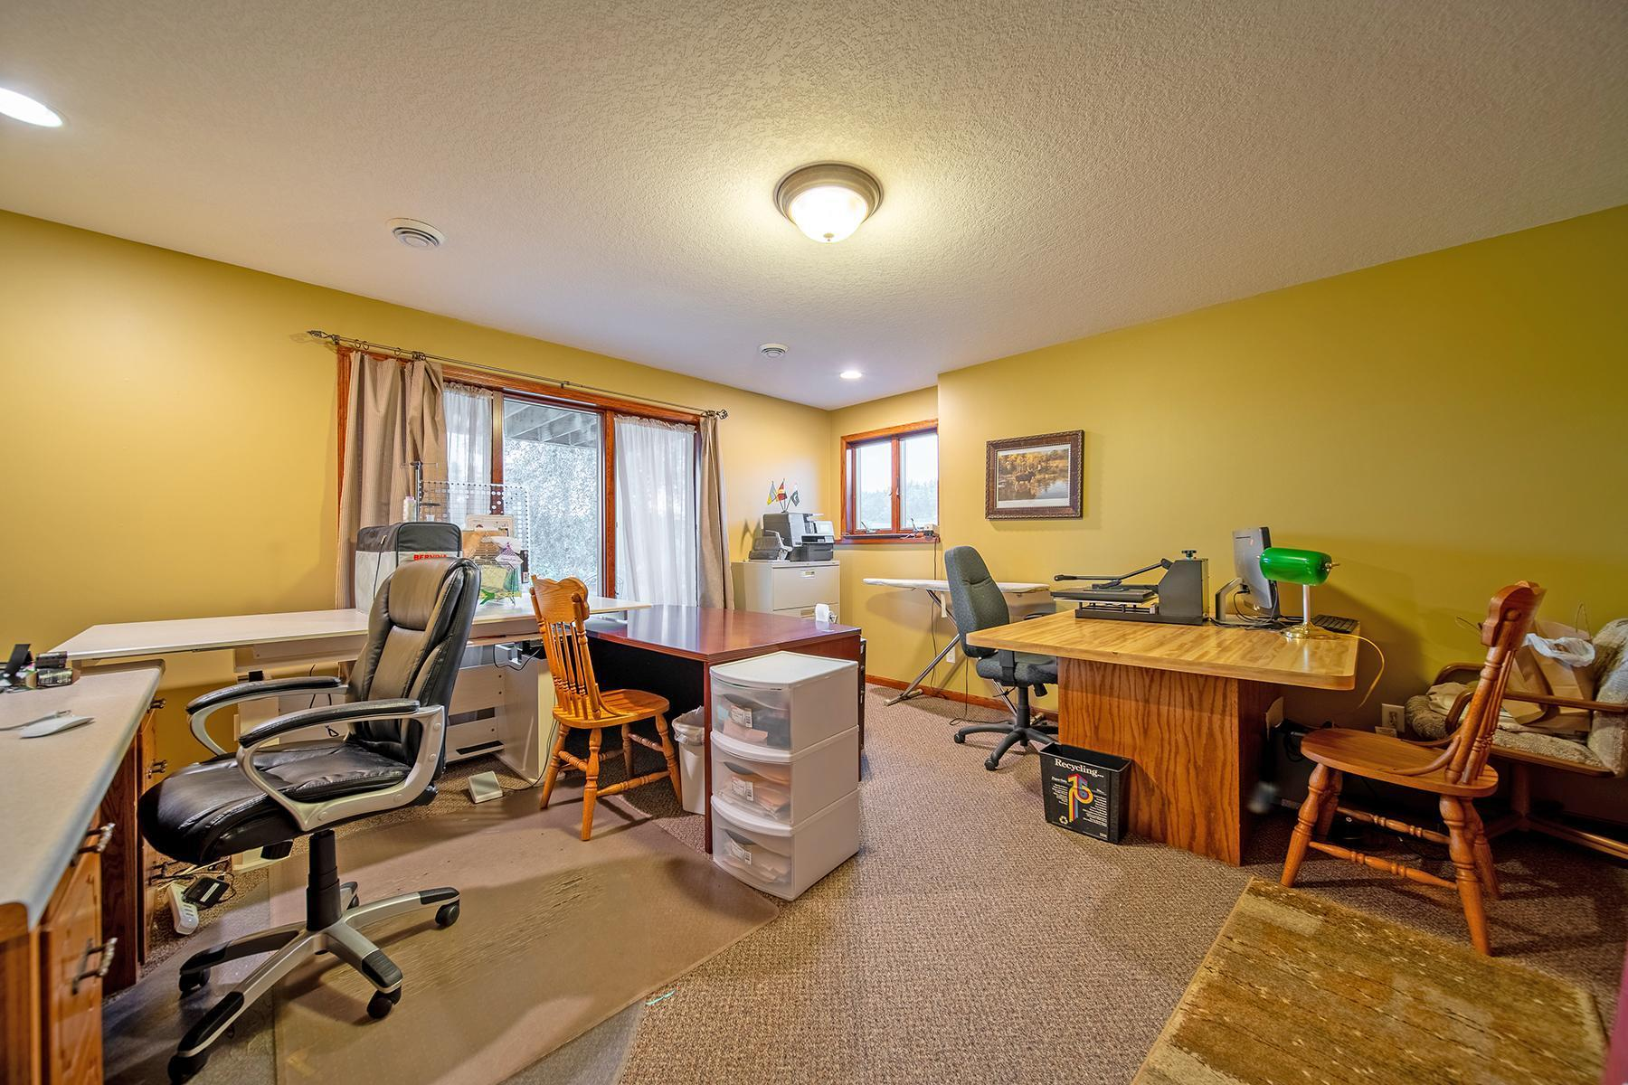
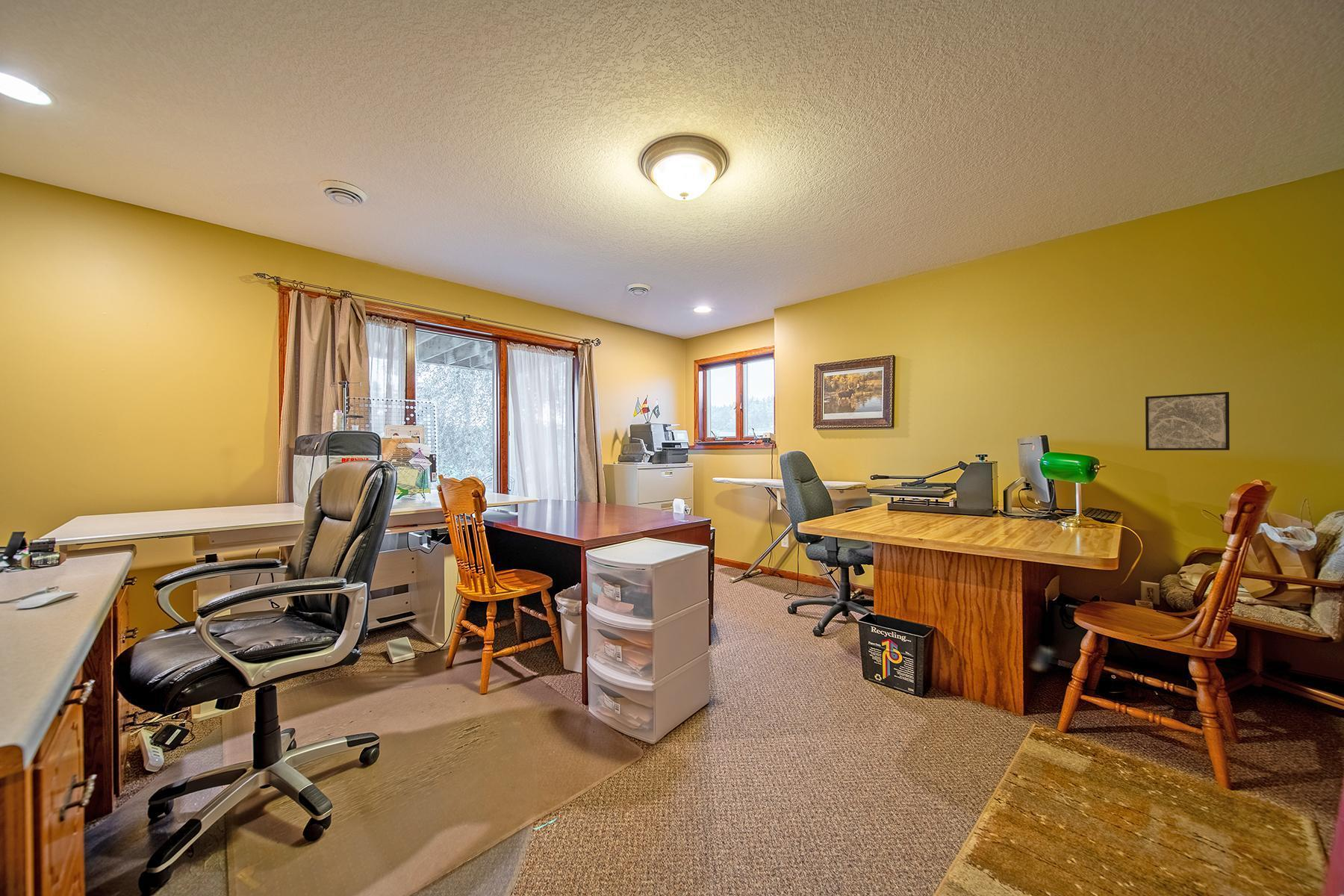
+ wall art [1145,391,1231,451]
